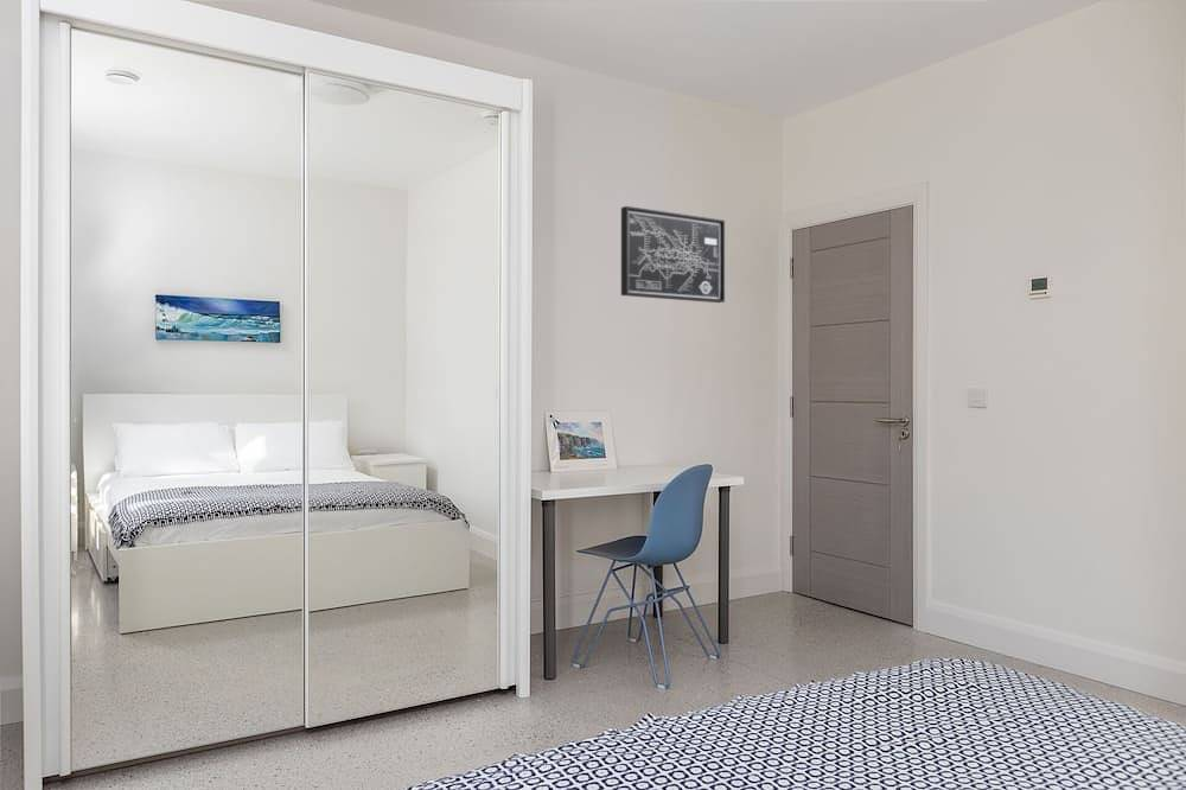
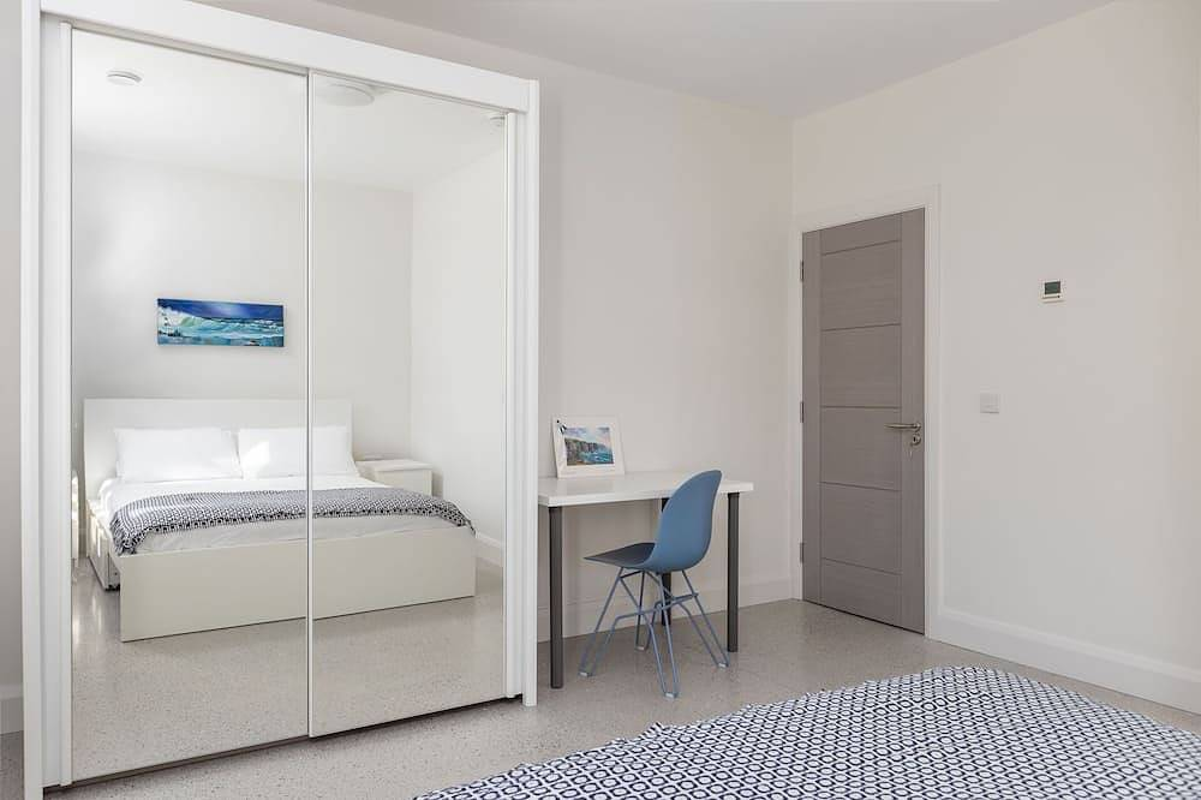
- wall art [620,205,726,304]
